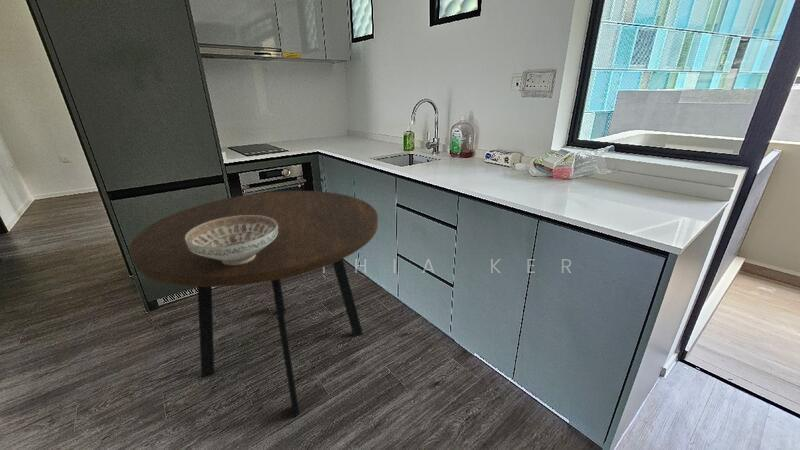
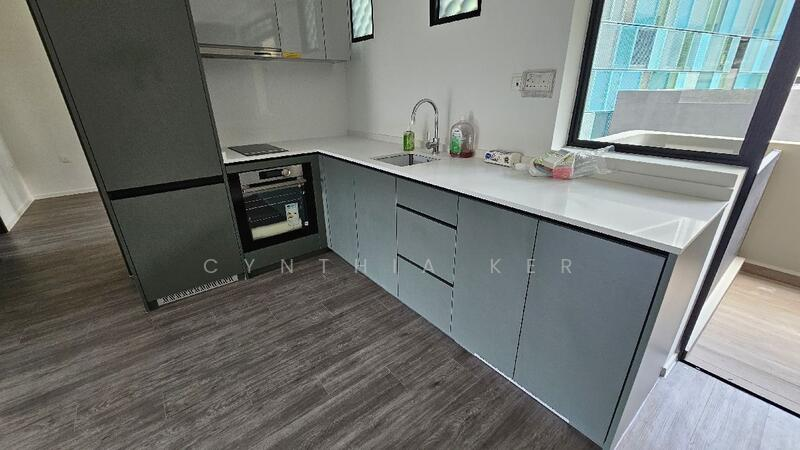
- dining table [128,190,379,417]
- decorative bowl [185,215,278,265]
